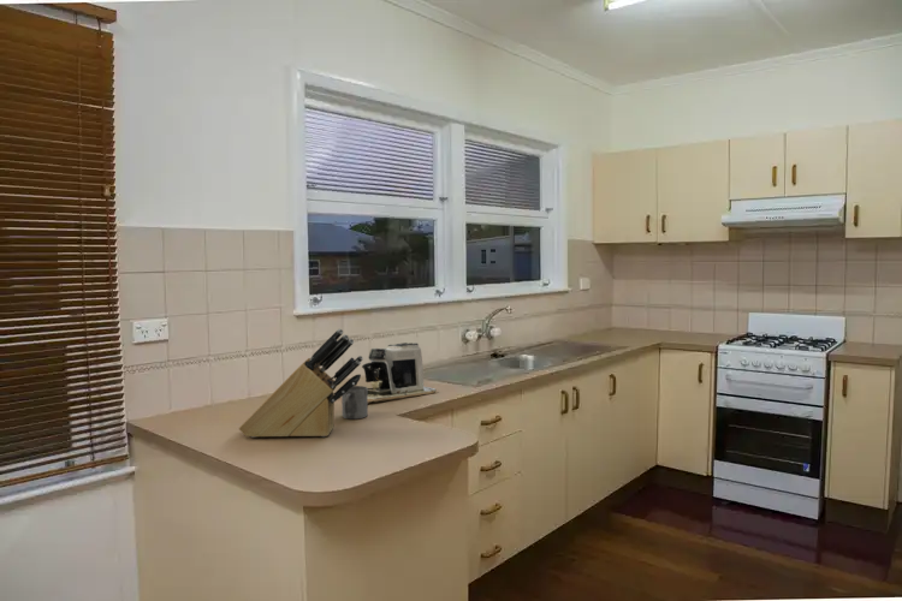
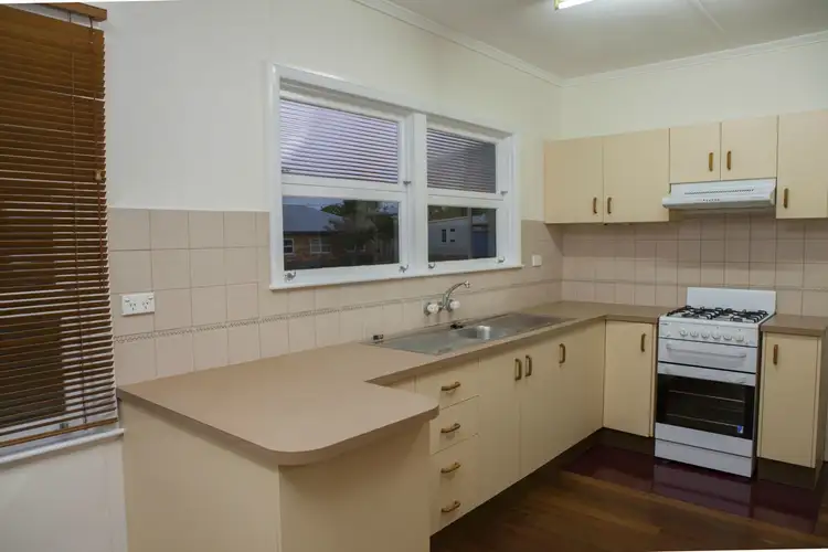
- mug [340,385,369,419]
- knife block [238,328,364,439]
- coffee maker [361,341,439,404]
